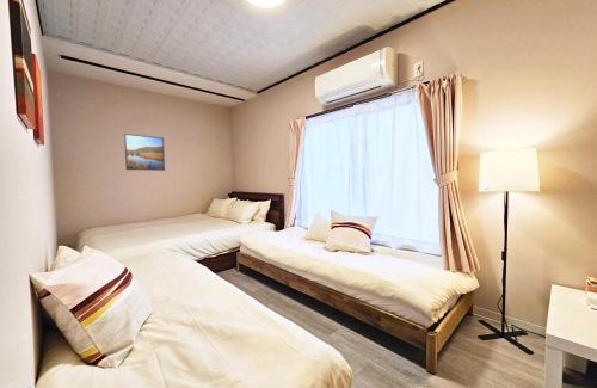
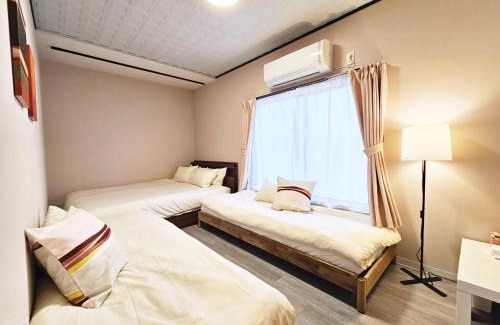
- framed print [123,133,166,172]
